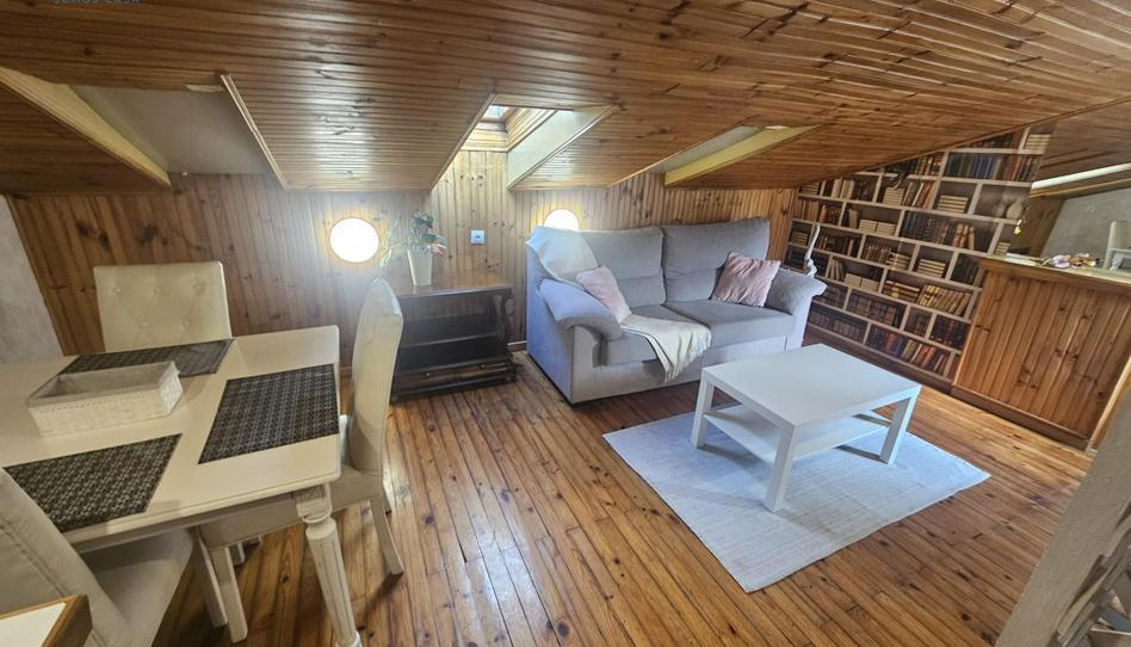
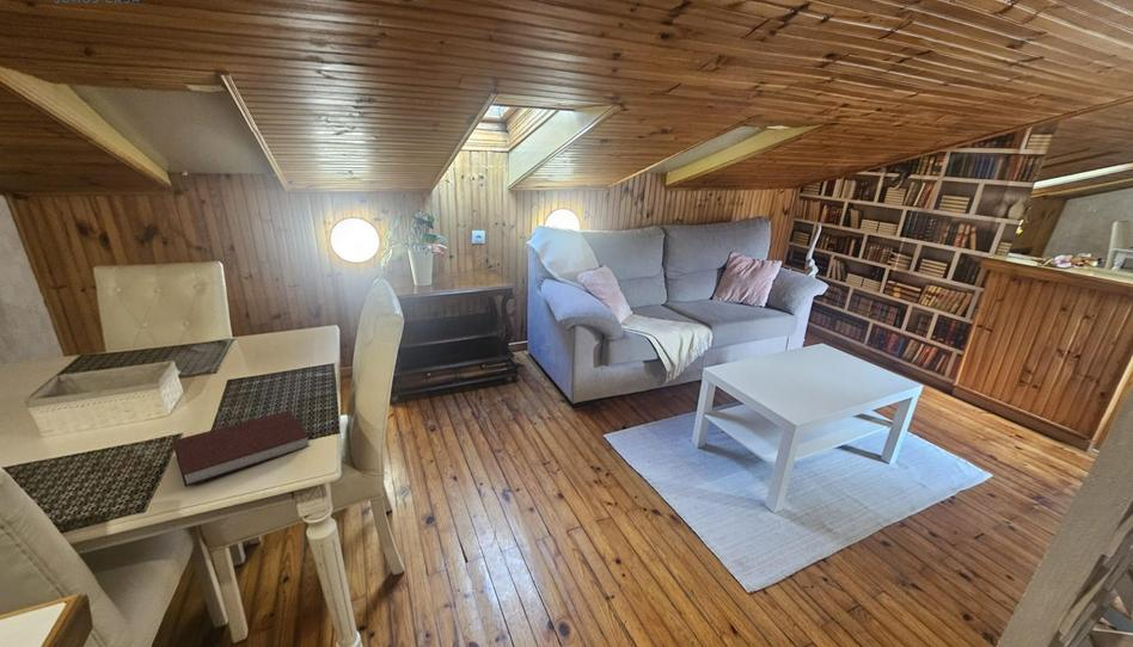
+ notebook [172,409,311,488]
